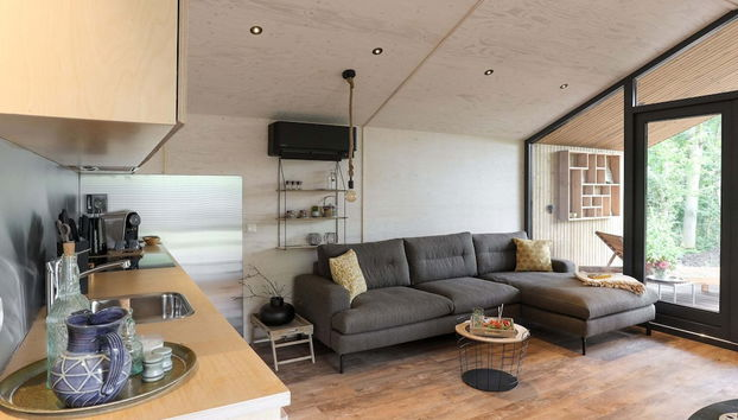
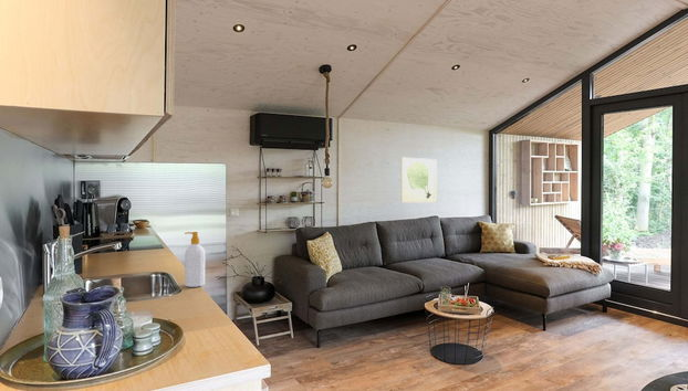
+ soap bottle [184,231,206,288]
+ wall art [400,157,438,203]
